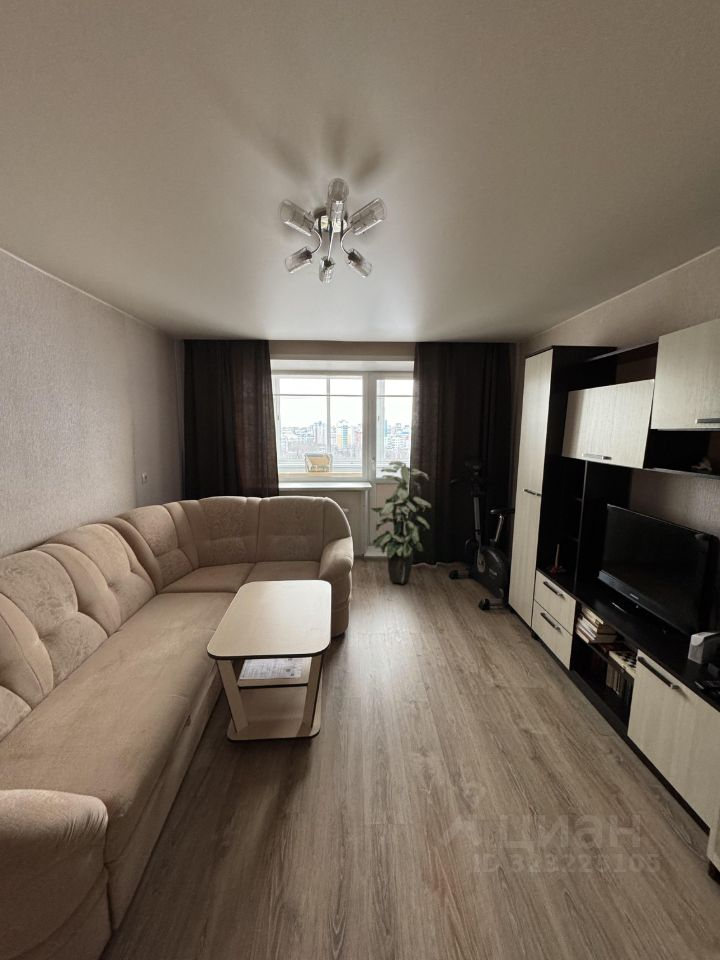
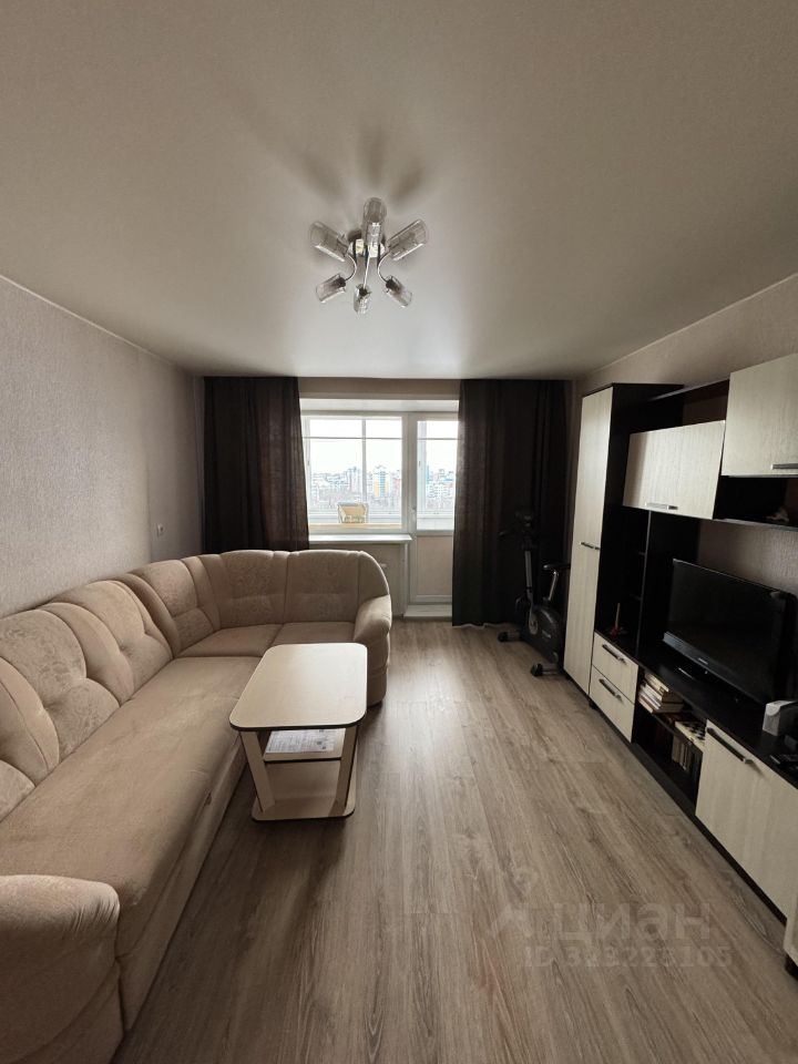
- indoor plant [369,460,432,585]
